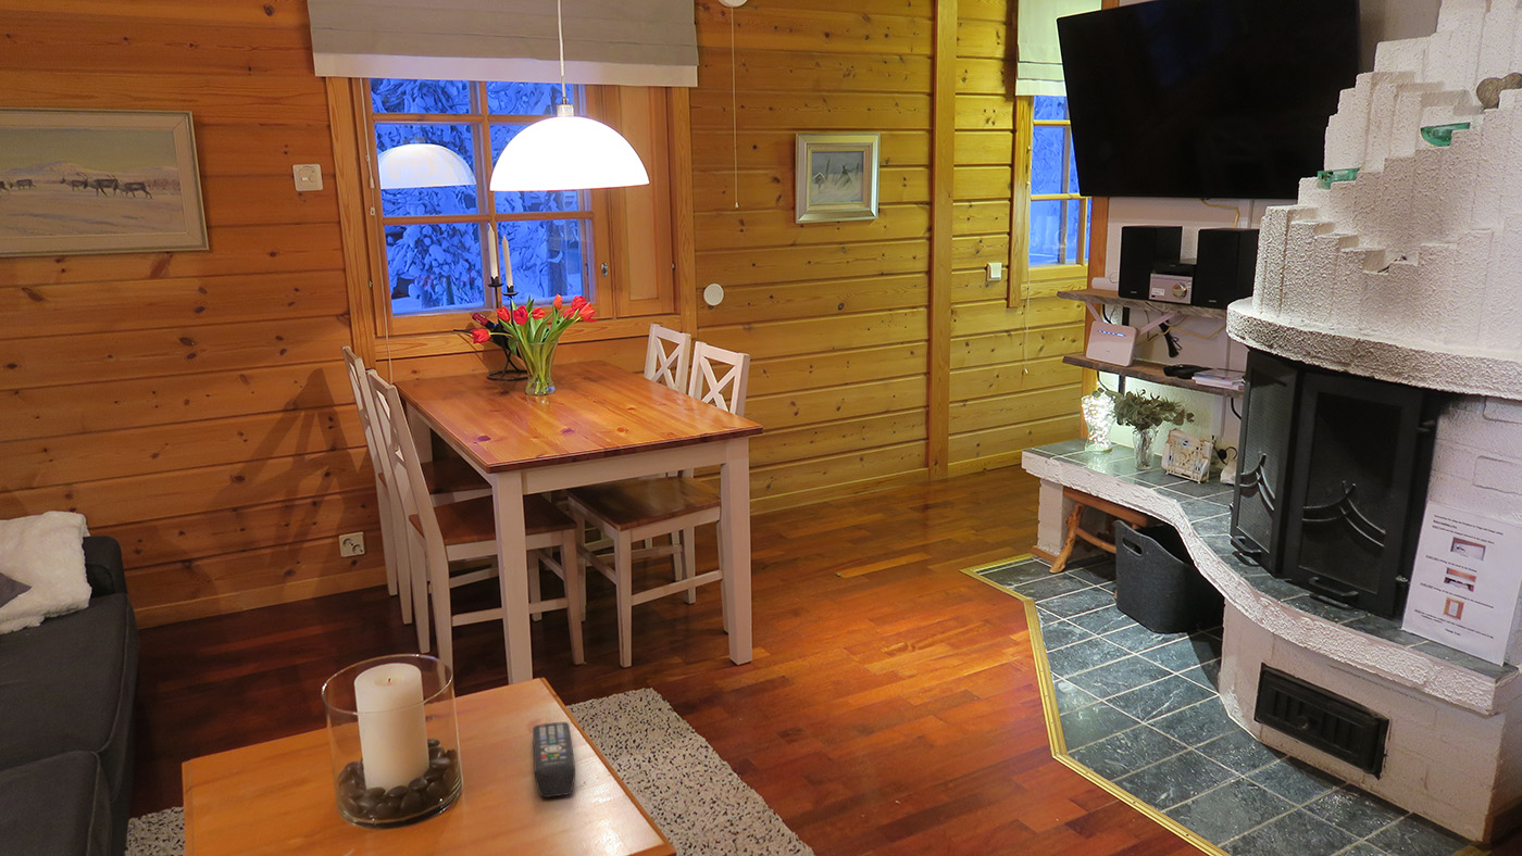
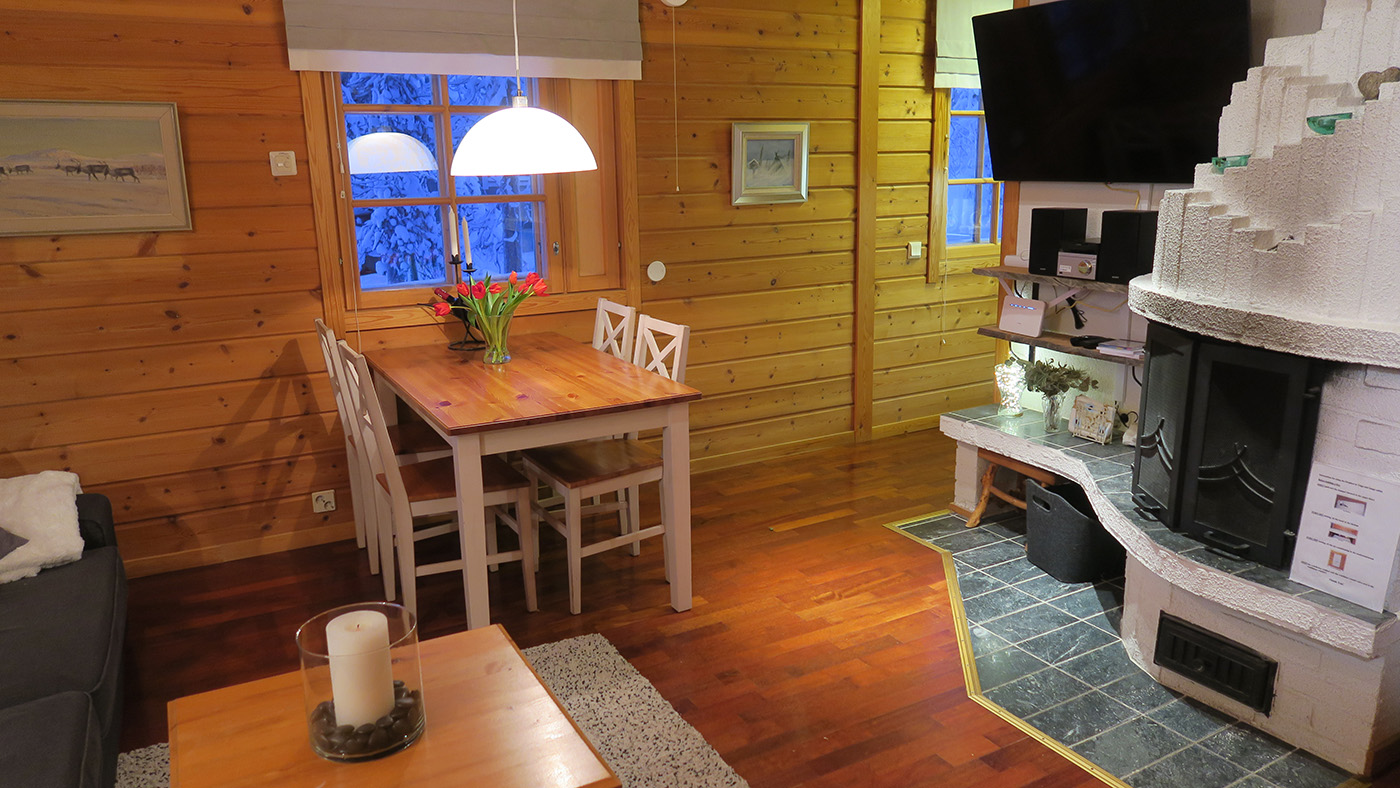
- remote control [532,721,576,798]
